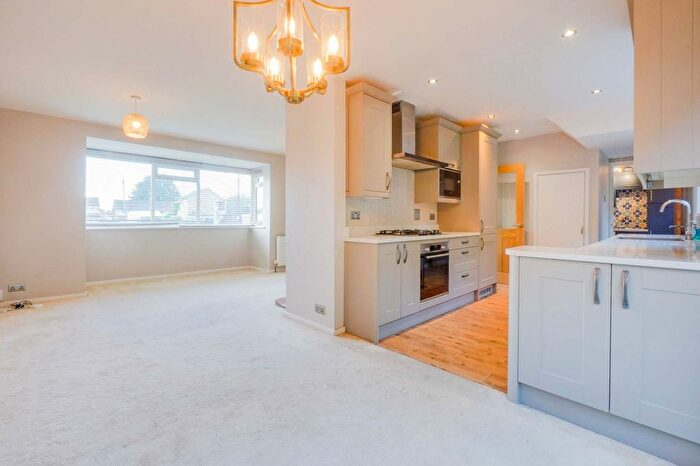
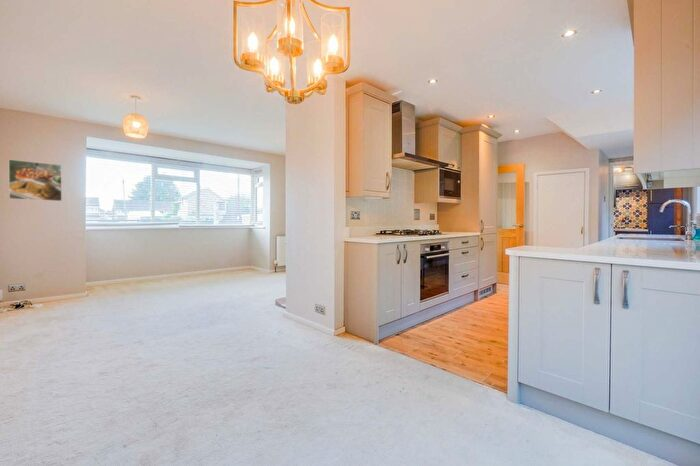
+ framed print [8,158,63,202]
